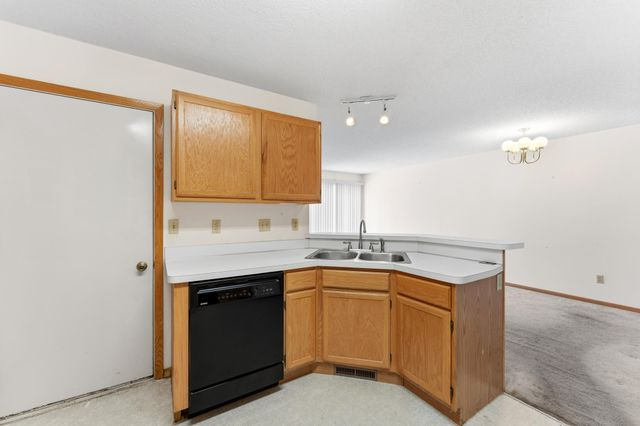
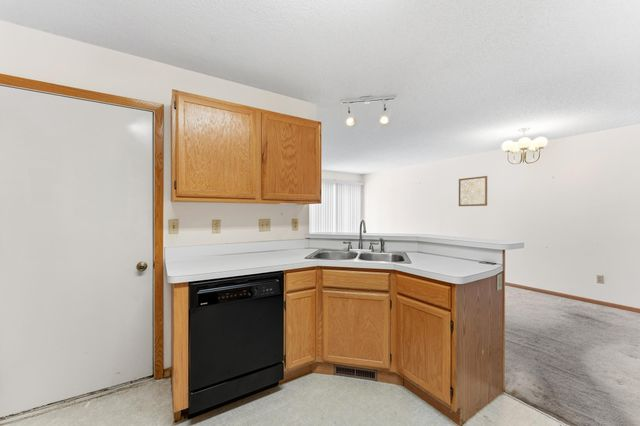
+ wall art [458,175,488,207]
